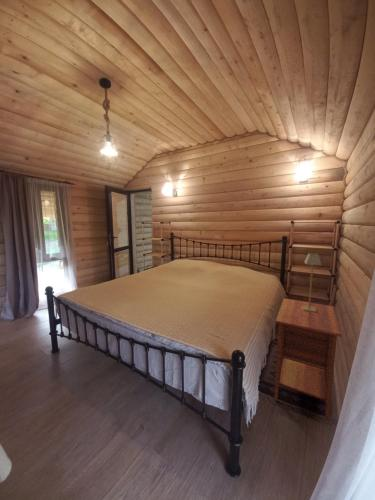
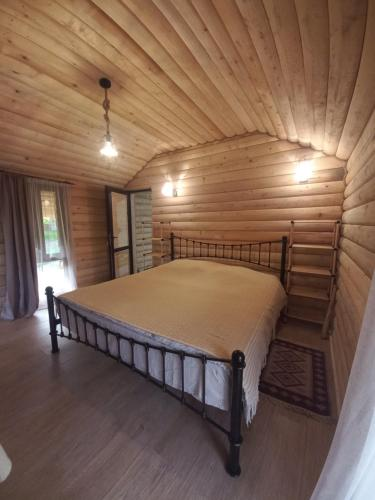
- nightstand [273,297,342,422]
- table lamp [301,252,322,313]
